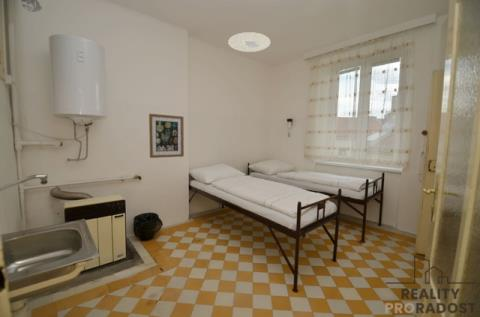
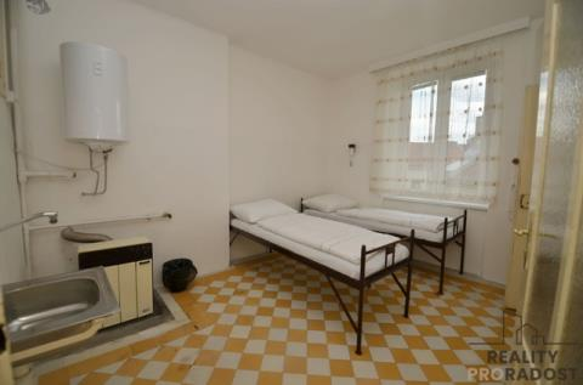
- wall art [148,113,185,159]
- ceiling light [227,31,272,53]
